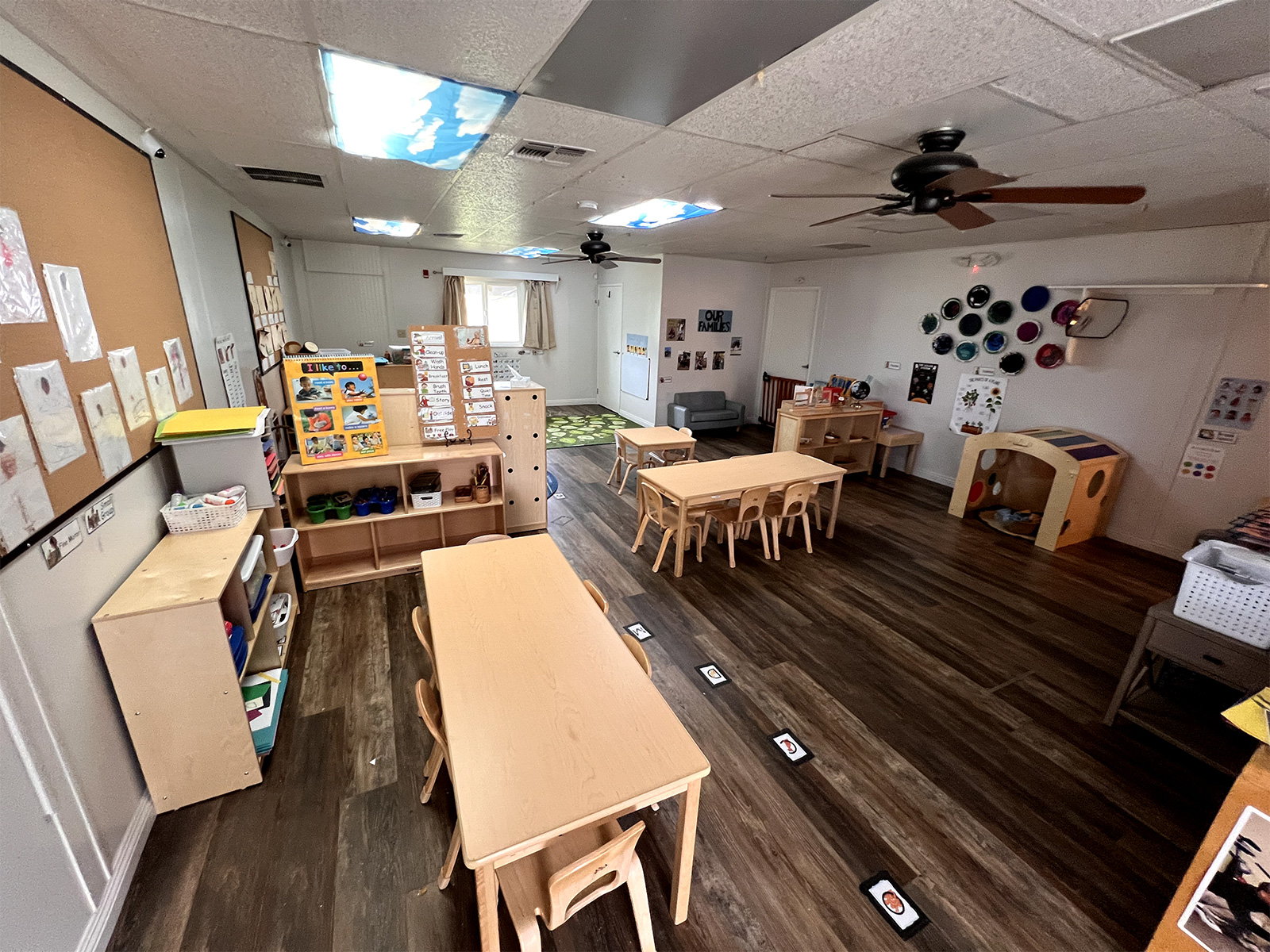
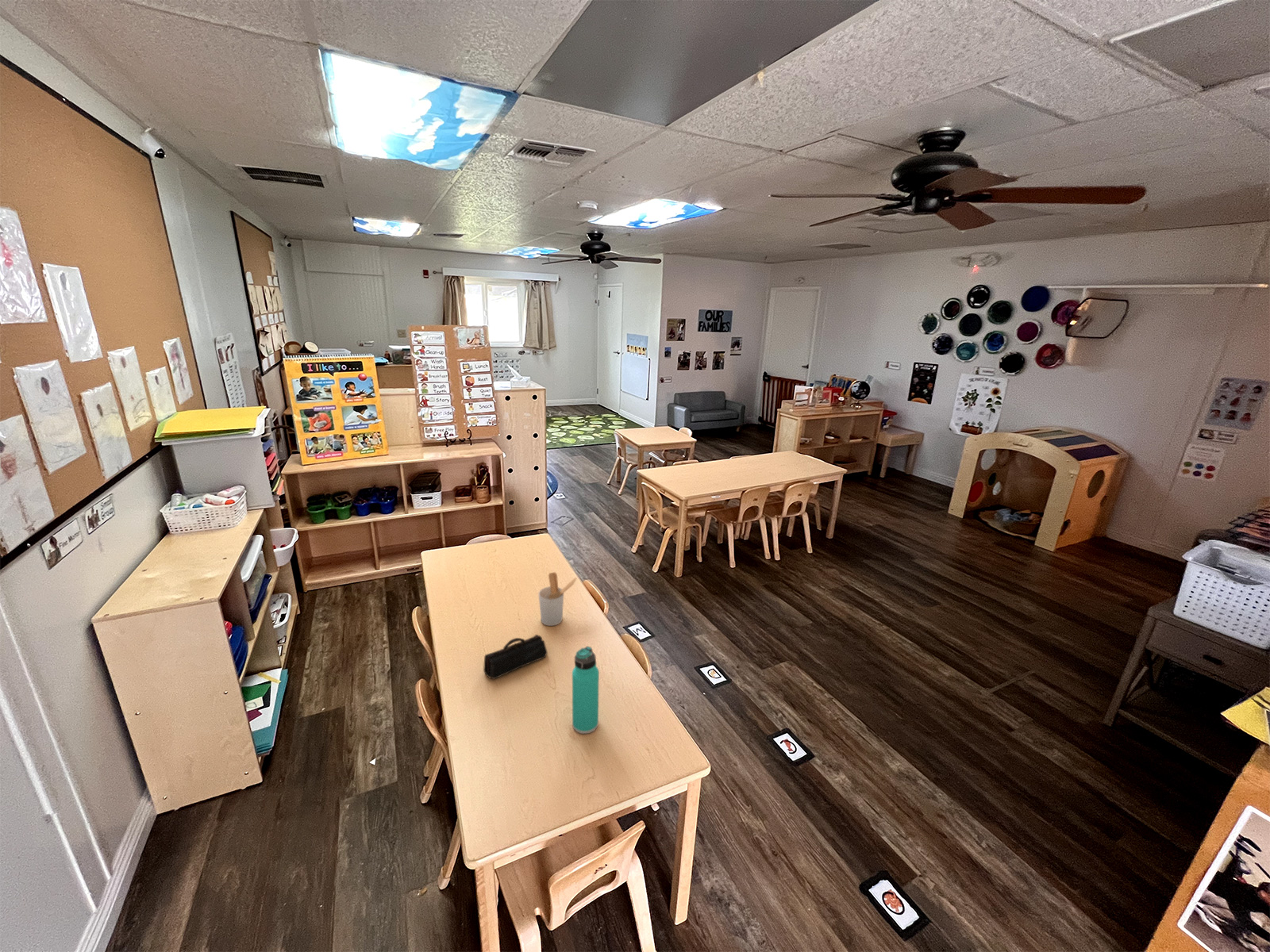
+ pencil case [483,634,548,680]
+ utensil holder [537,571,577,627]
+ thermos bottle [571,646,600,735]
